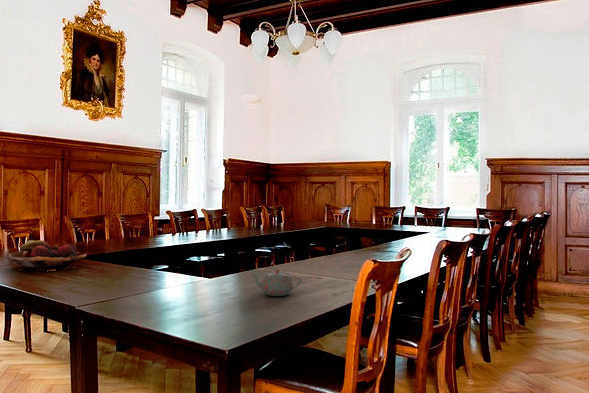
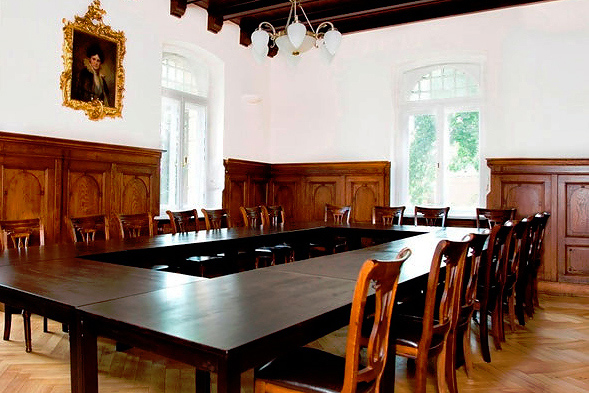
- fruit basket [4,239,87,272]
- teapot [250,268,302,297]
